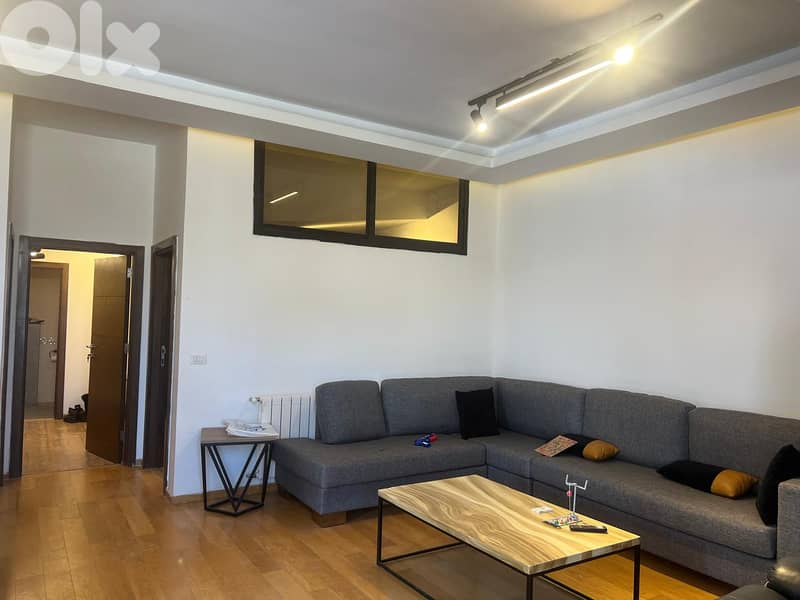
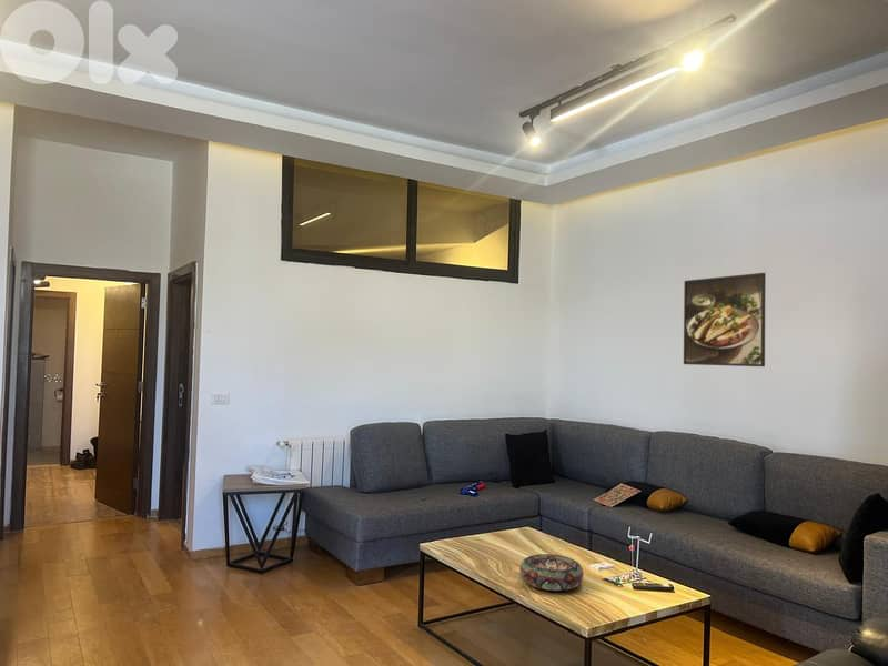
+ decorative bowl [518,553,585,592]
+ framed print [683,272,767,367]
